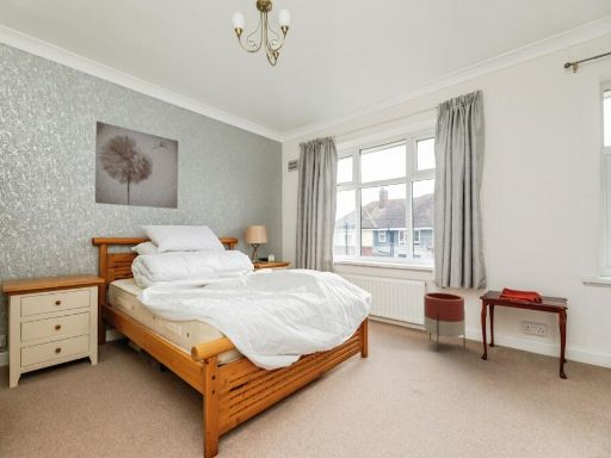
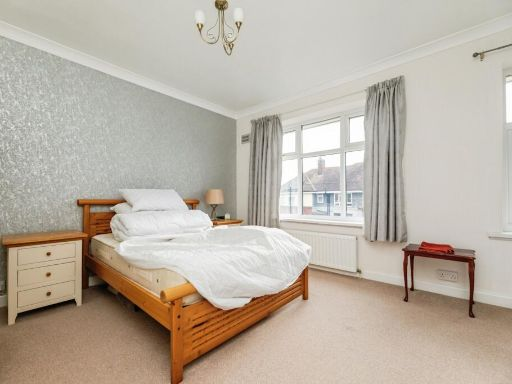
- wall art [94,120,179,210]
- planter [422,291,467,353]
